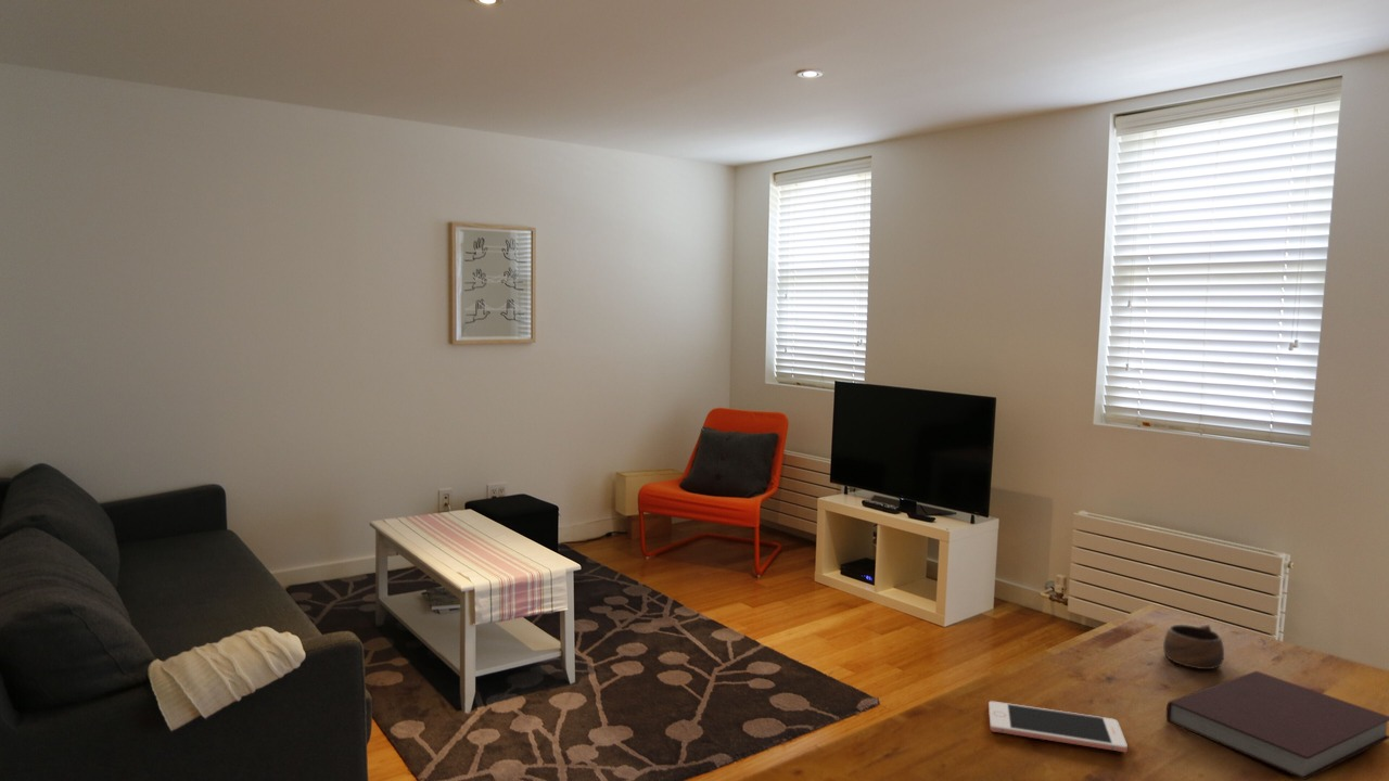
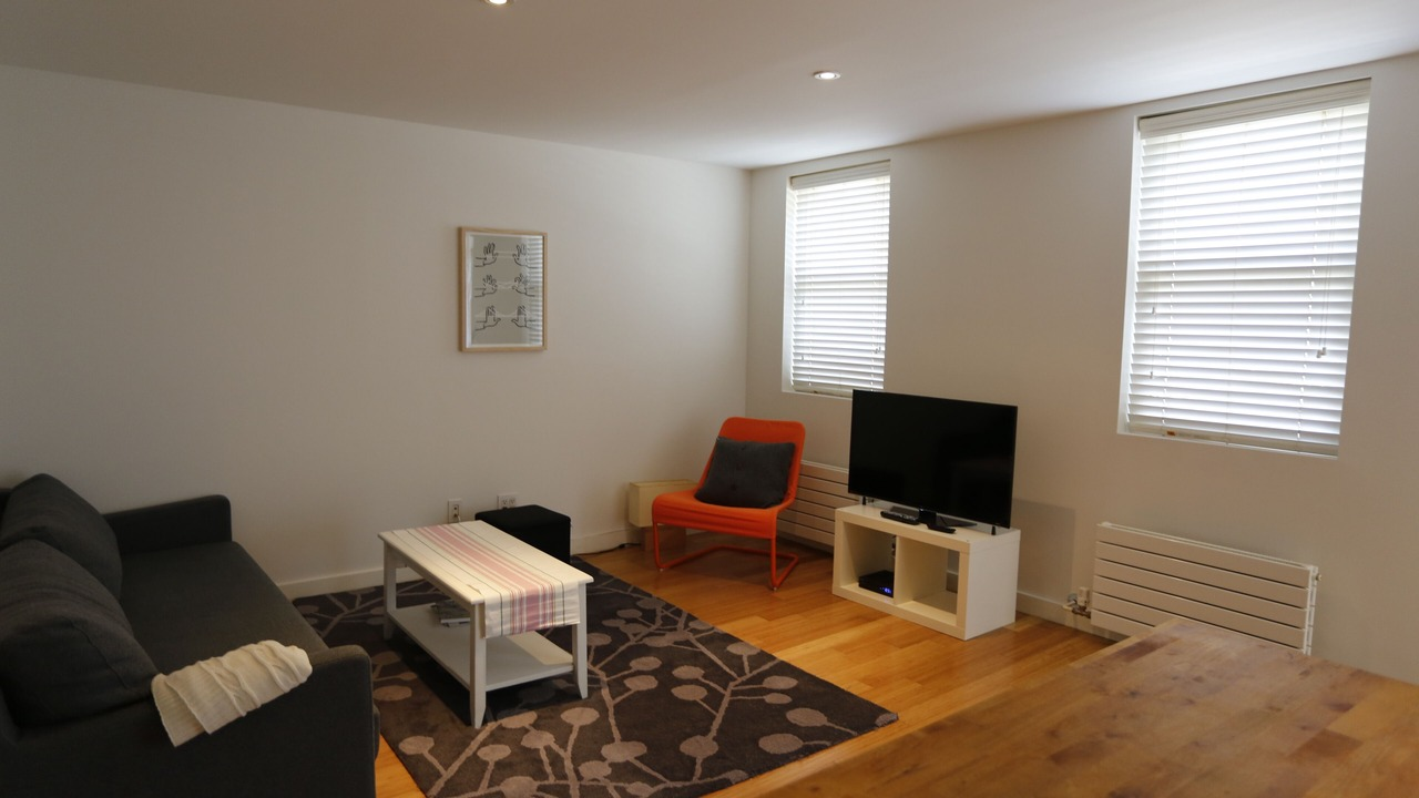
- cell phone [987,700,1129,753]
- notebook [1165,670,1389,781]
- cup [1162,623,1225,670]
